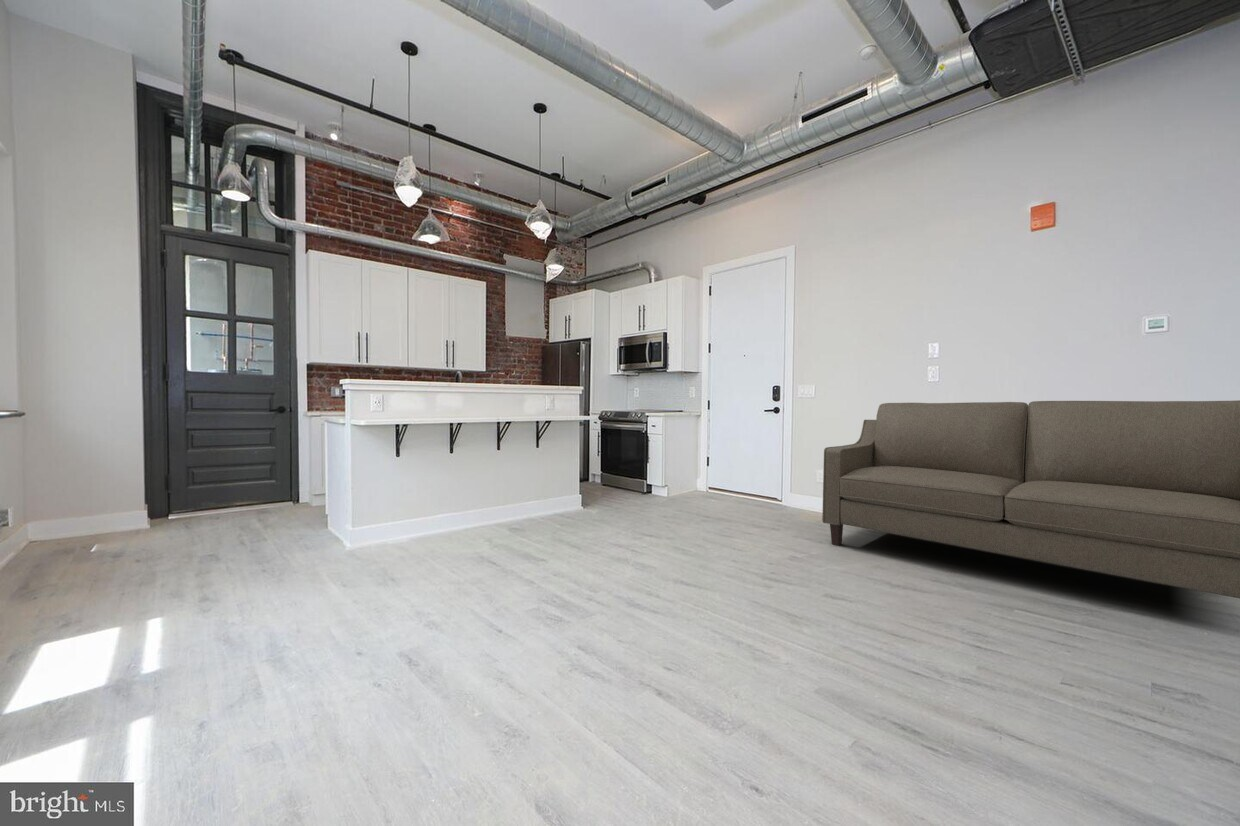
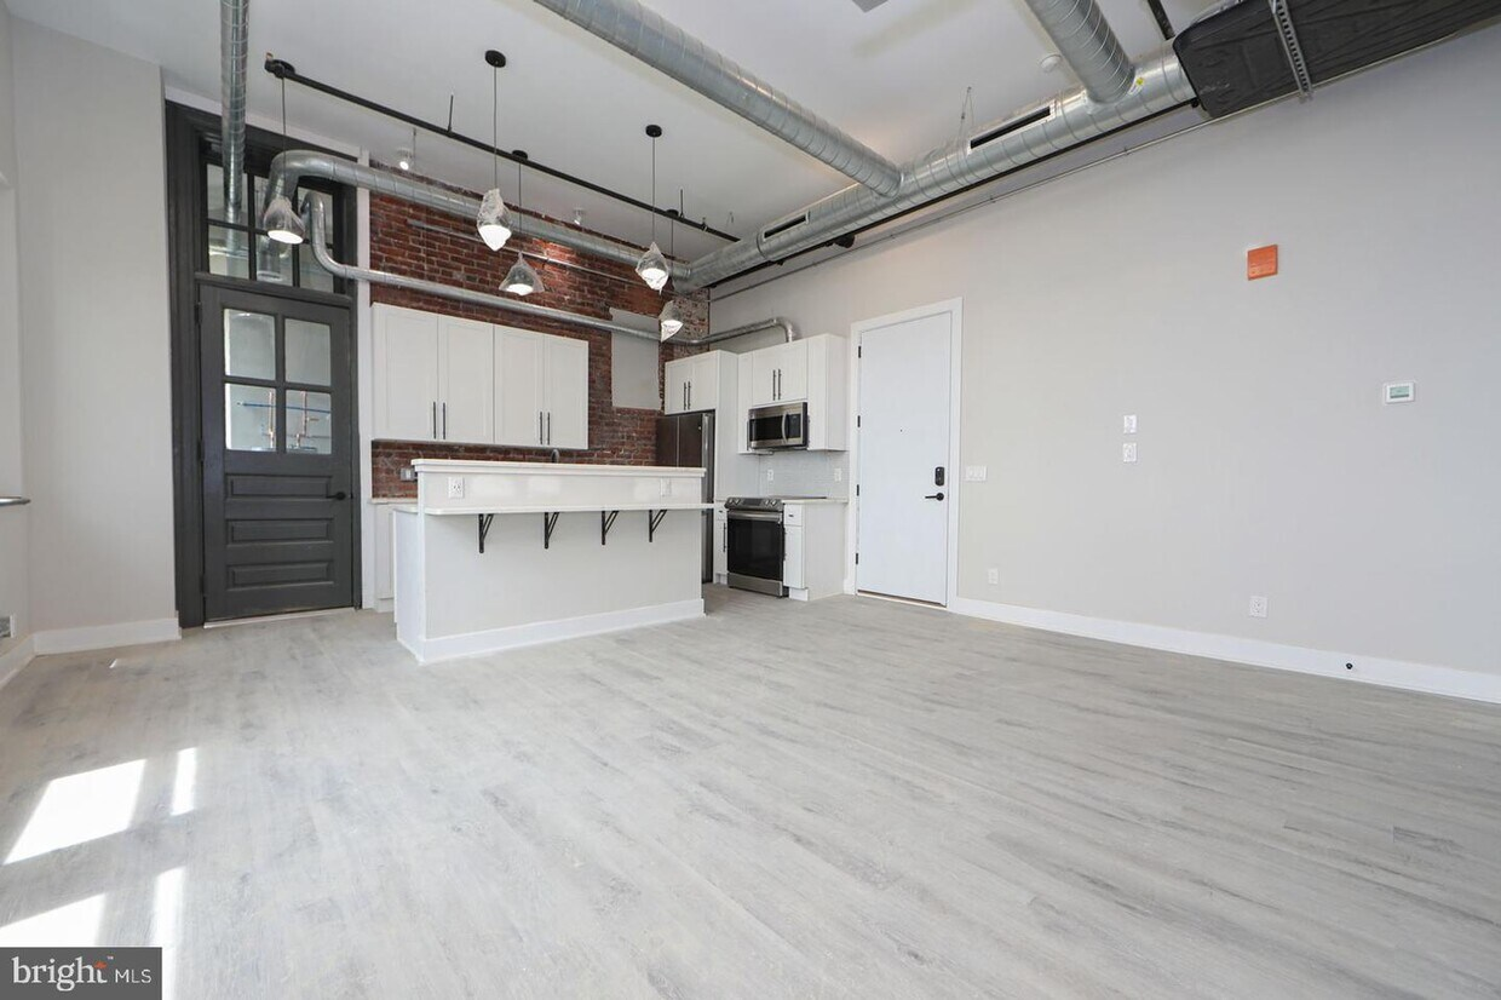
- sofa [821,399,1240,599]
